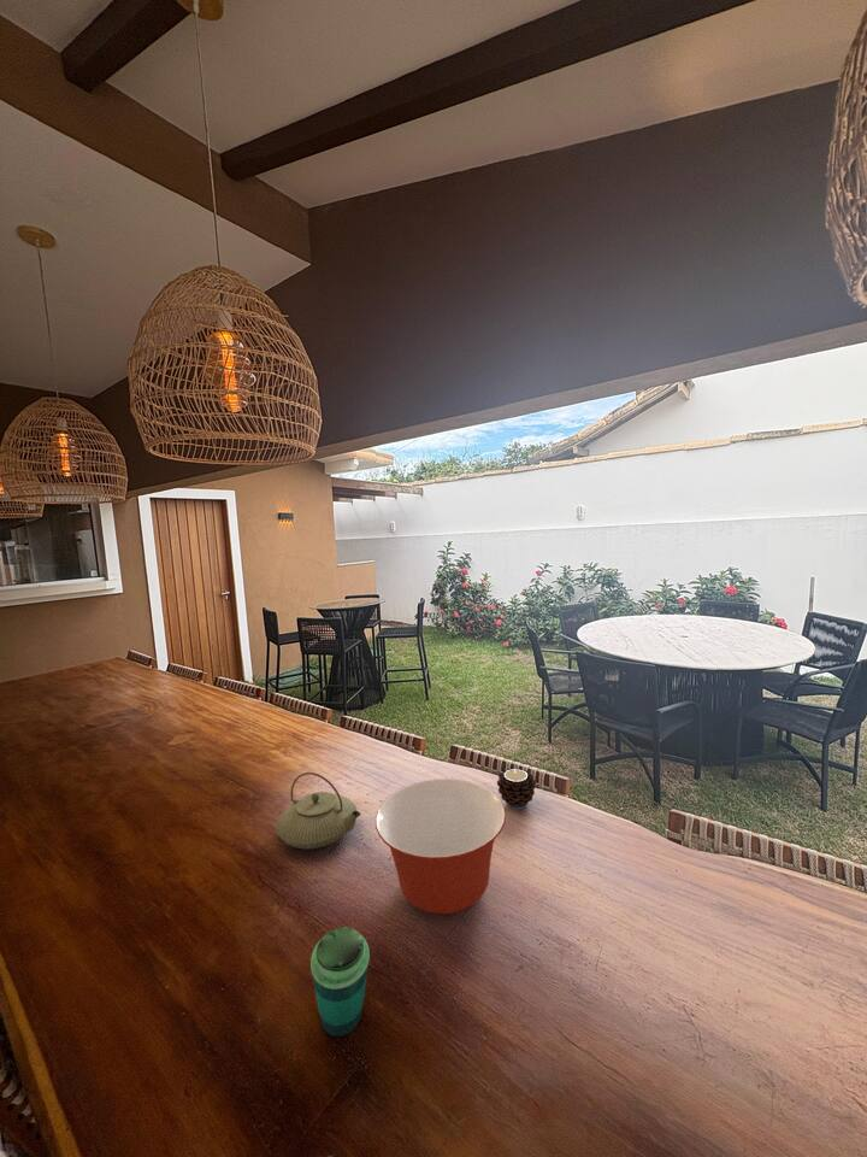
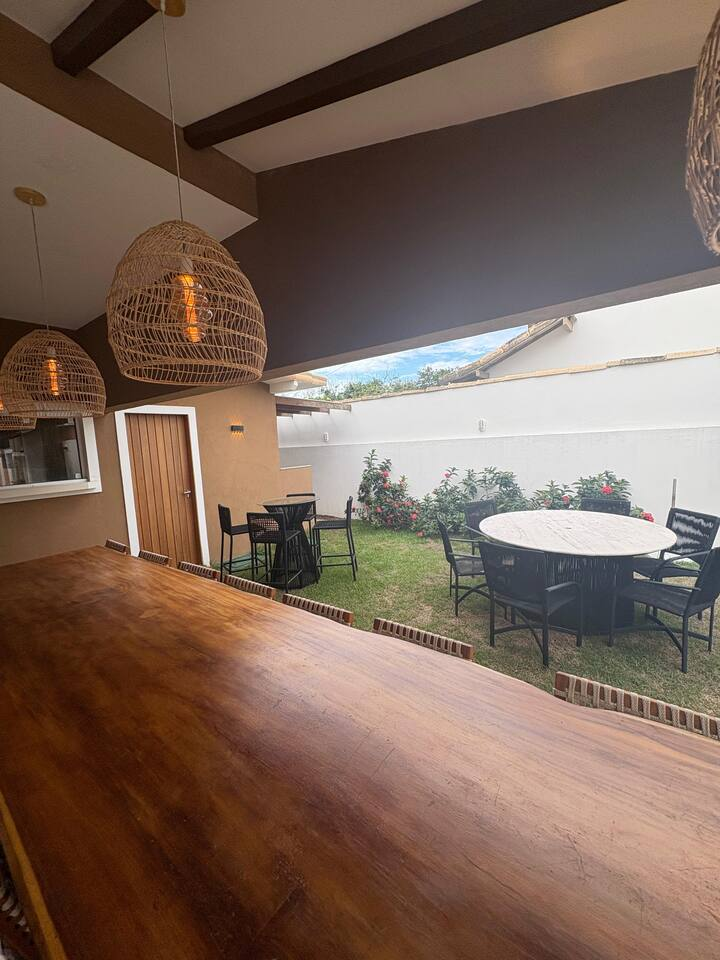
- teapot [275,771,361,851]
- cup [309,926,371,1038]
- candle [496,768,537,810]
- mixing bowl [374,777,507,916]
